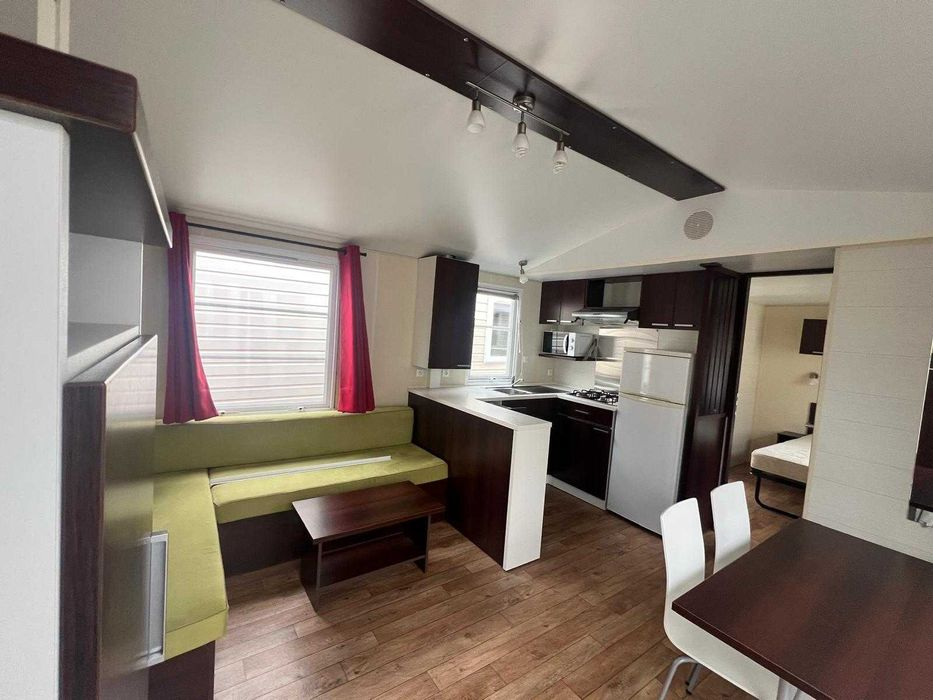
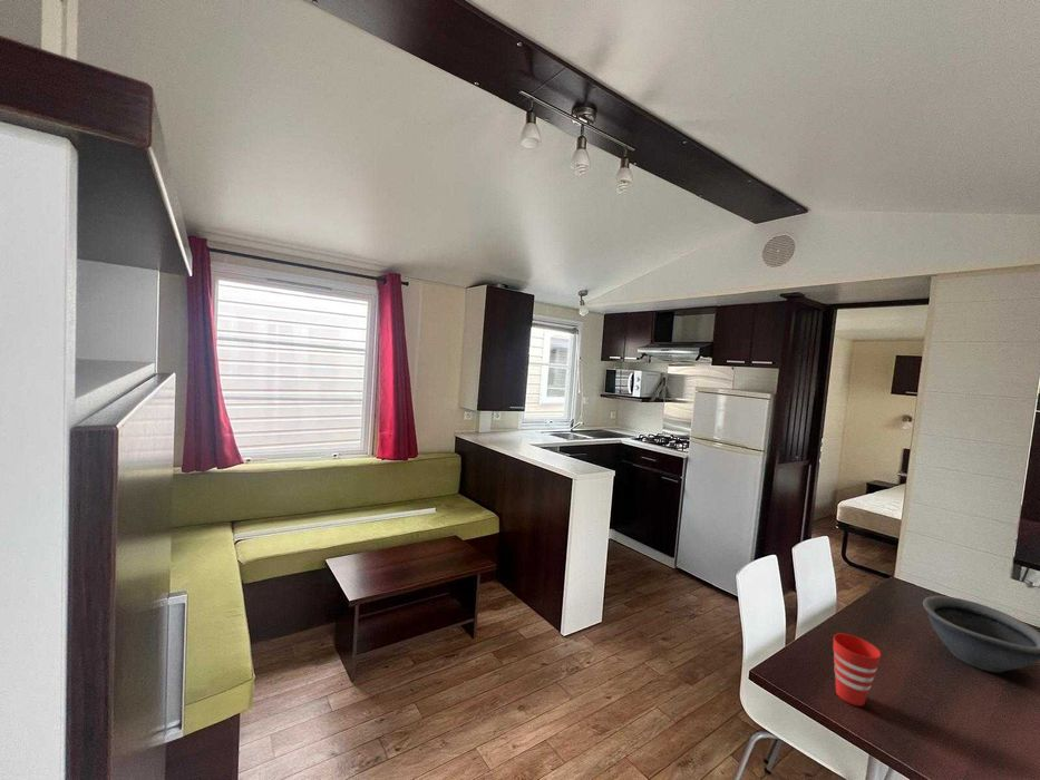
+ cup [832,632,882,708]
+ bowl [922,595,1040,674]
